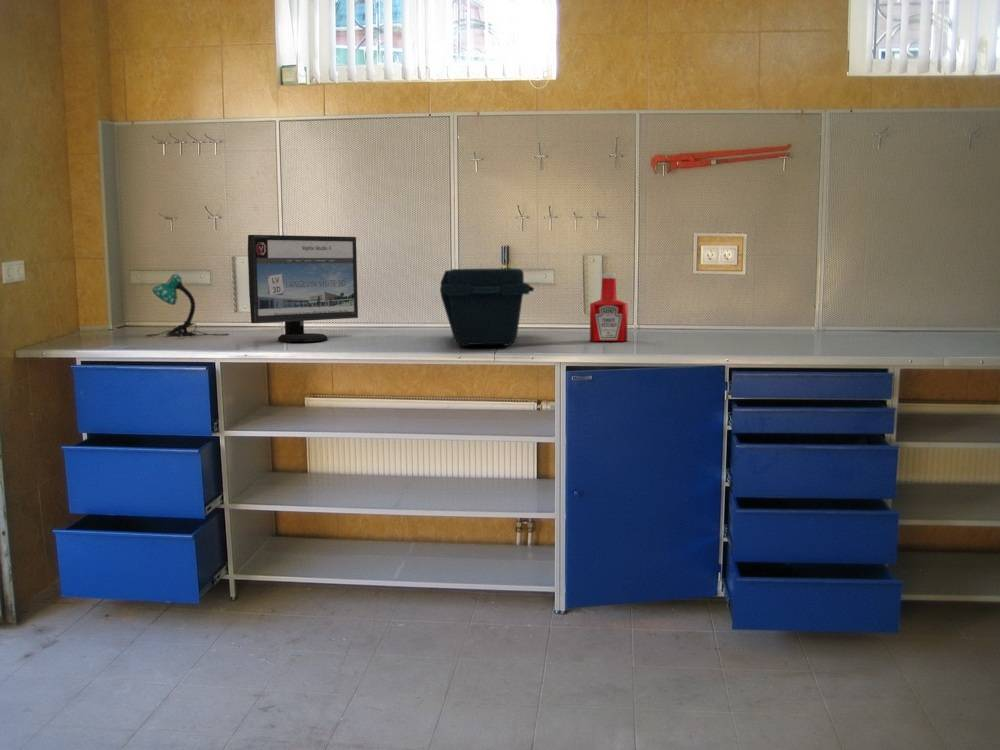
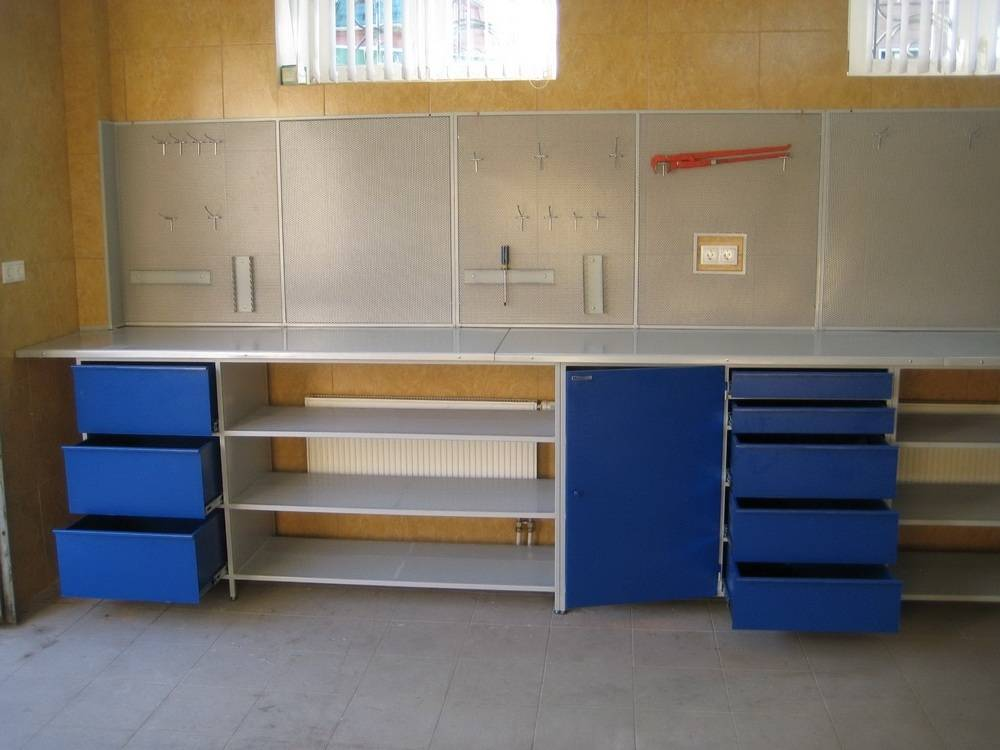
- toolbox [439,268,535,347]
- computer monitor [247,234,359,343]
- desk lamp [145,273,230,338]
- soap bottle [589,273,629,342]
